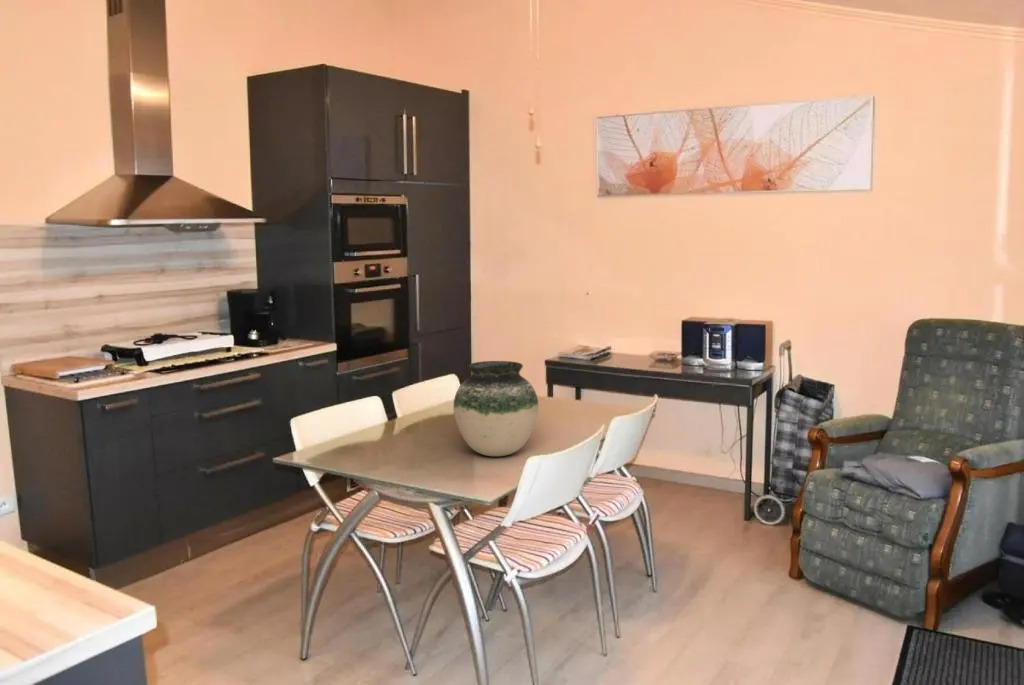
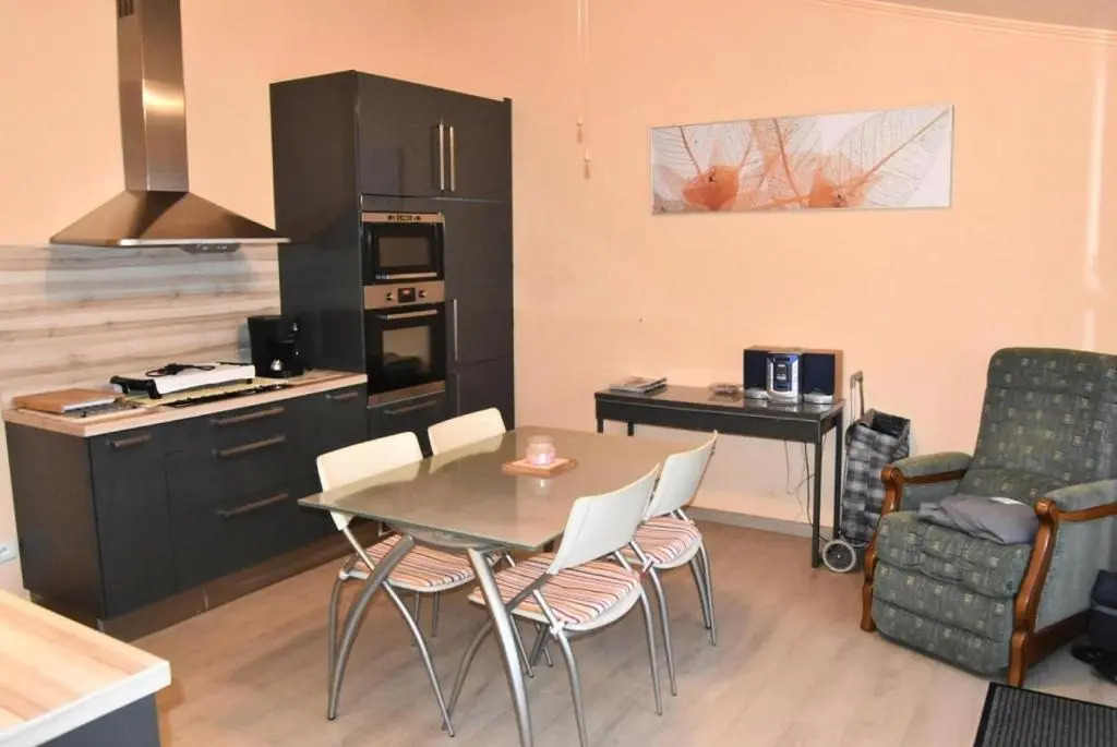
- vase [453,360,539,457]
